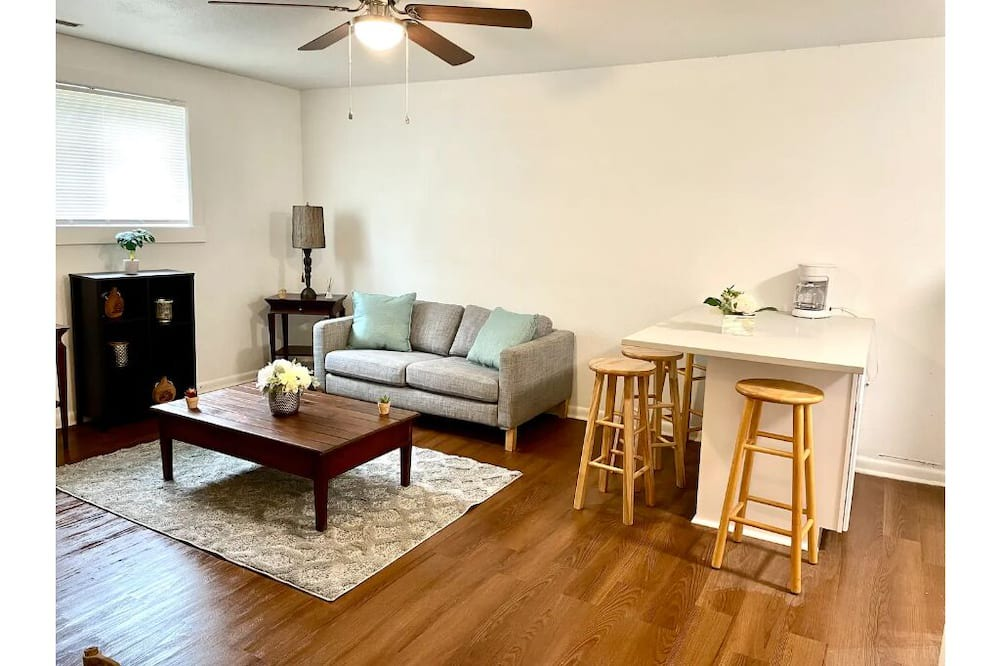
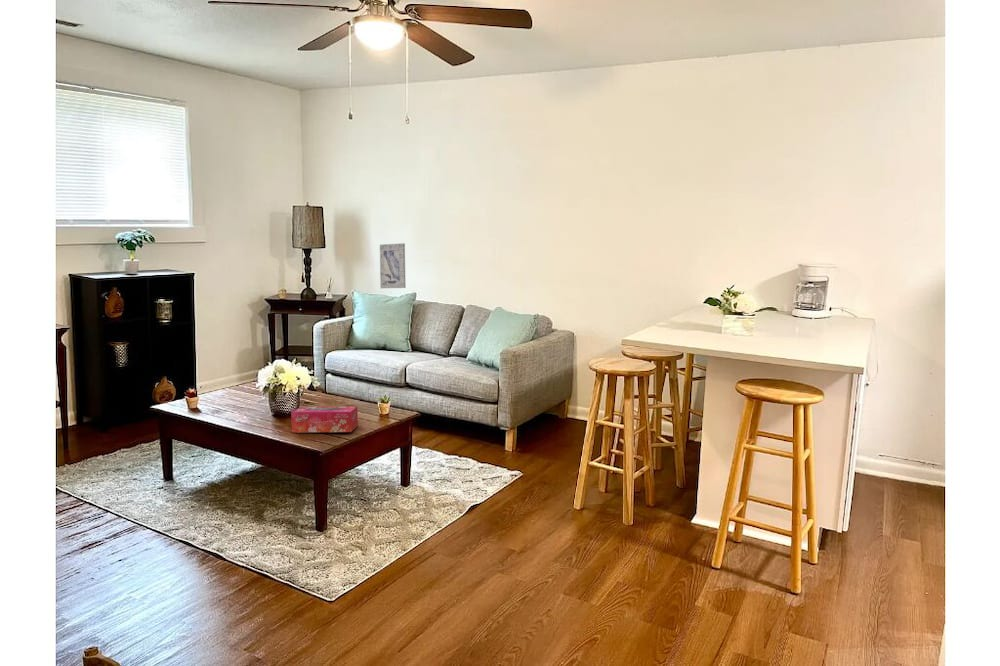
+ wall art [379,242,407,289]
+ tissue box [290,405,359,433]
